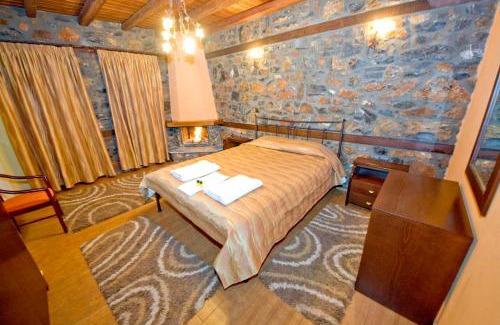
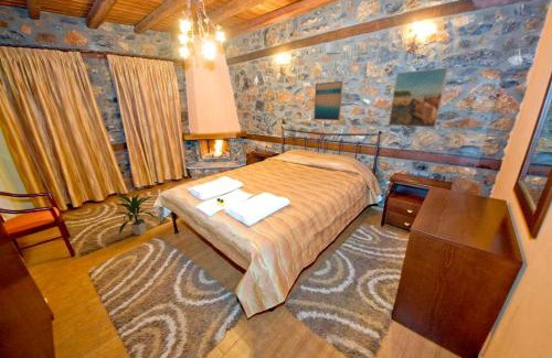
+ indoor plant [114,193,157,236]
+ wall art [312,80,344,121]
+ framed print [388,66,449,129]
